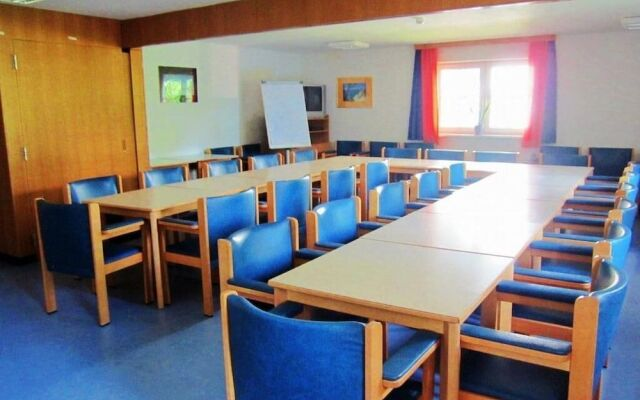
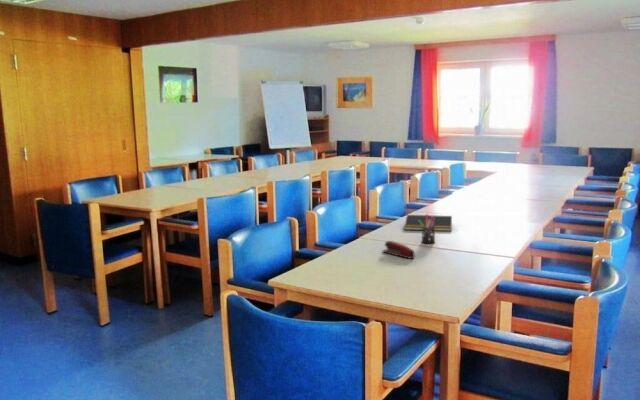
+ notepad [404,214,453,232]
+ stapler [381,240,416,260]
+ pen holder [418,213,436,245]
